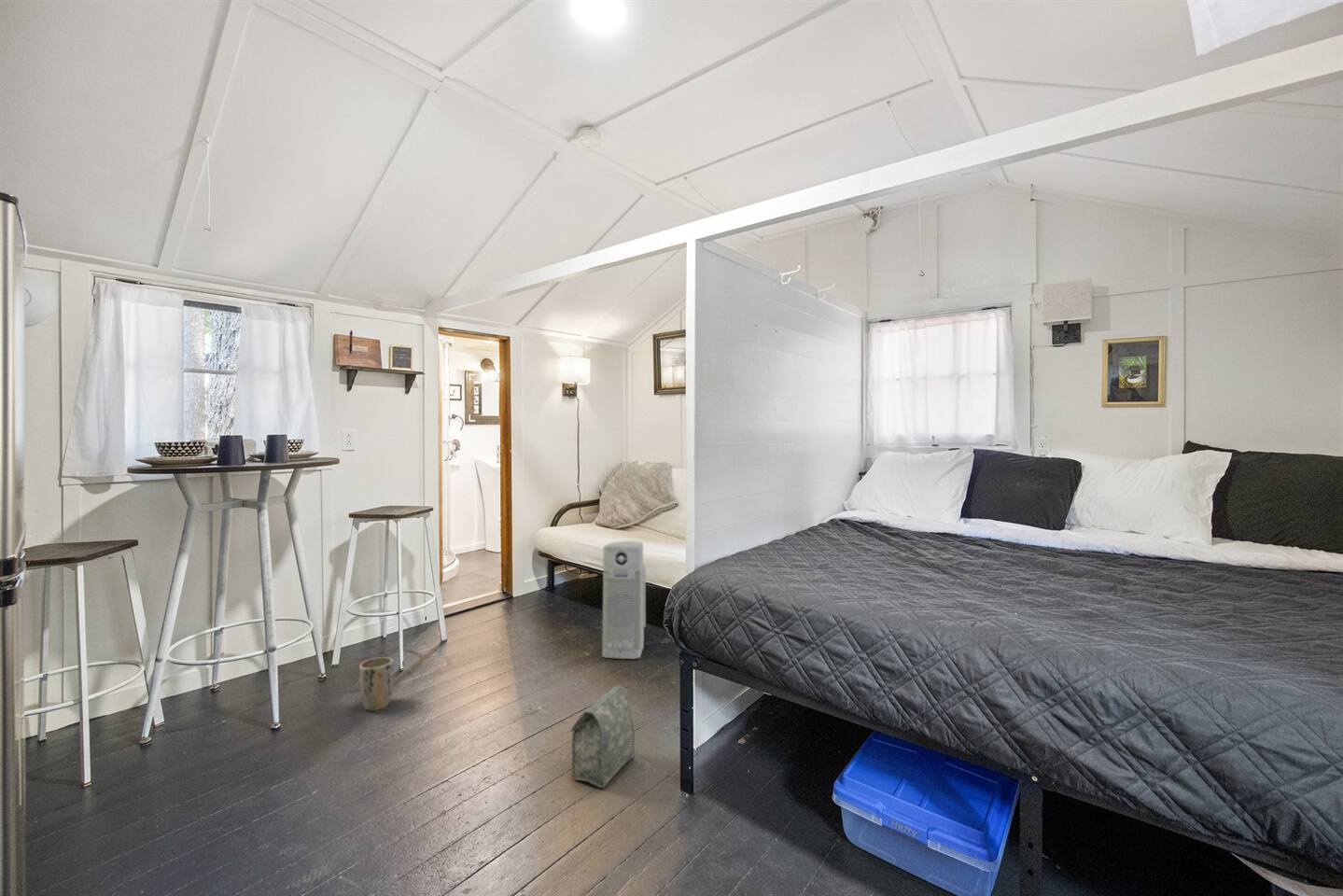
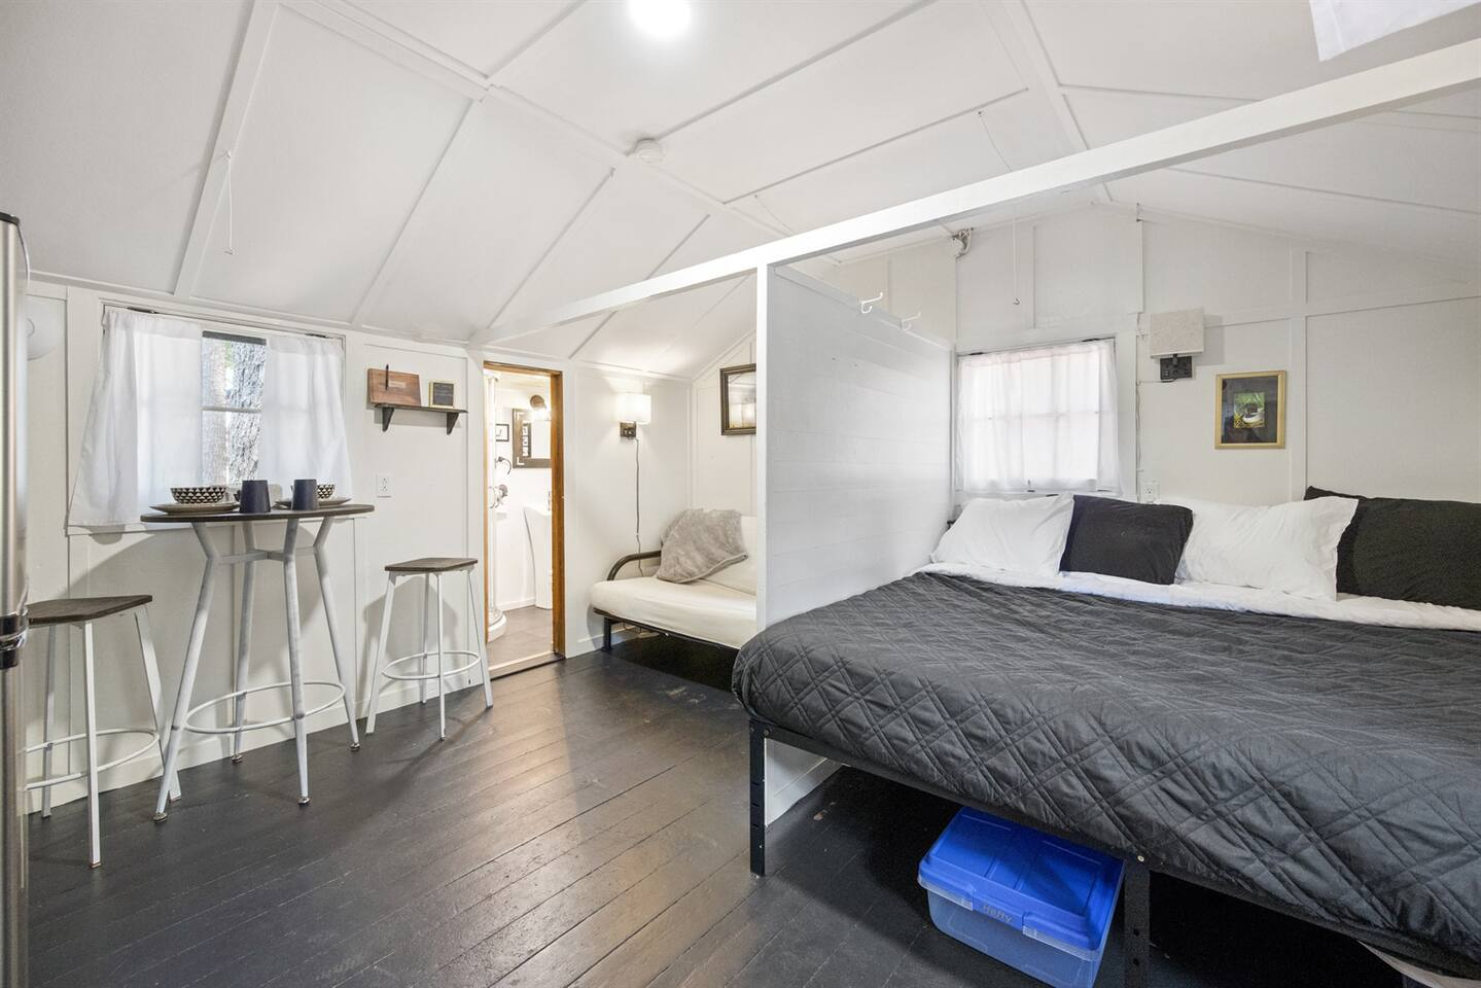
- plant pot [358,656,394,712]
- air purifier [601,540,647,660]
- bag [569,685,636,789]
